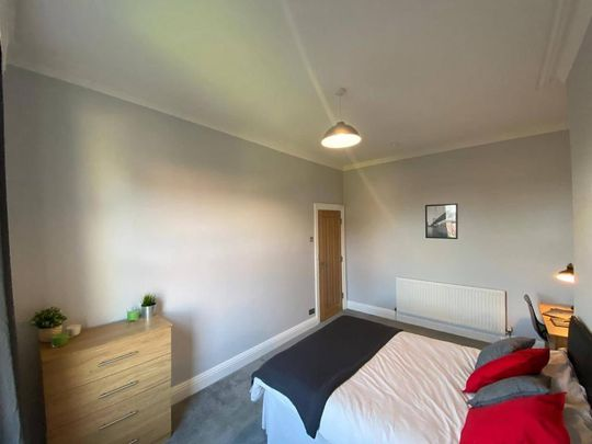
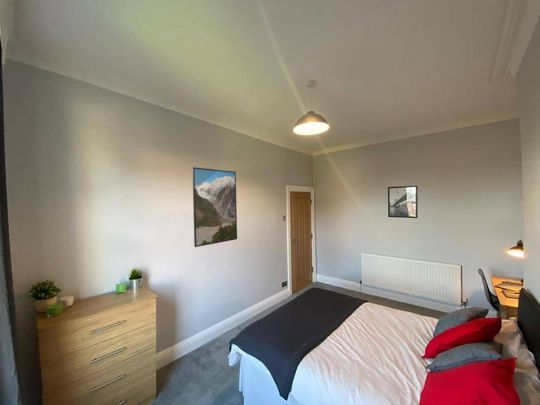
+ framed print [191,166,238,248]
